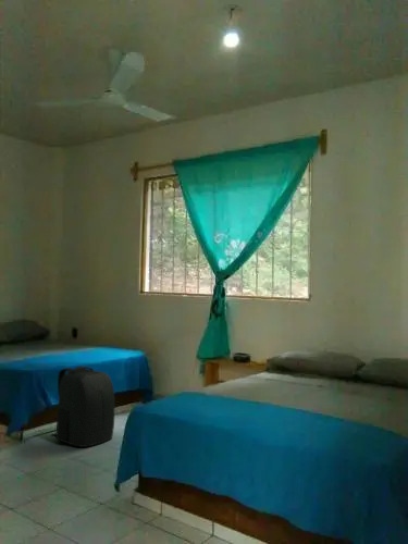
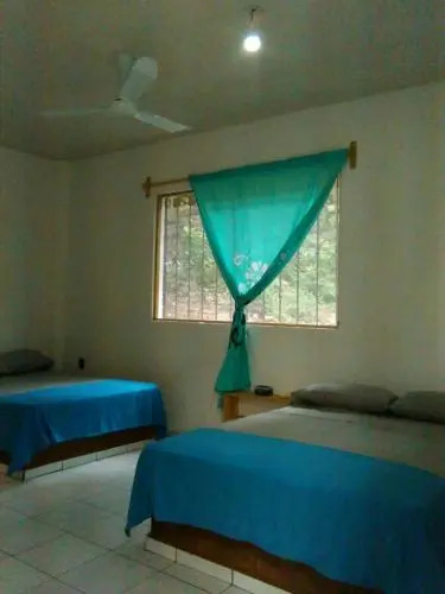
- backpack [50,366,116,448]
